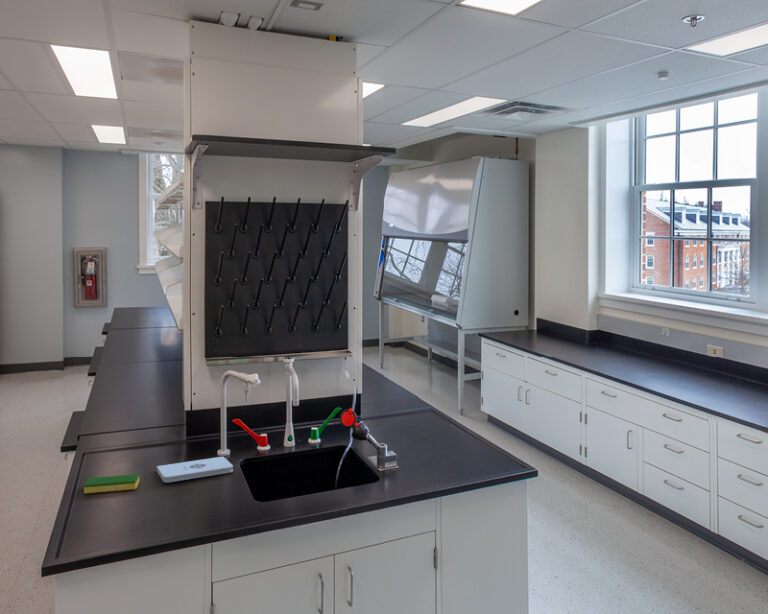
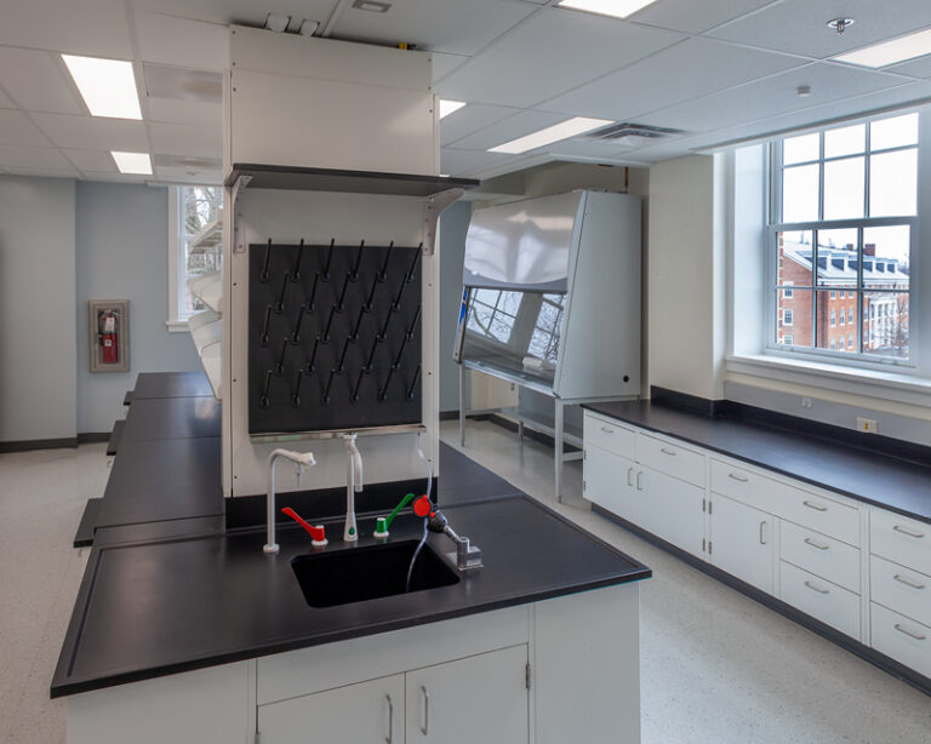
- notepad [156,456,234,484]
- dish sponge [83,473,140,494]
